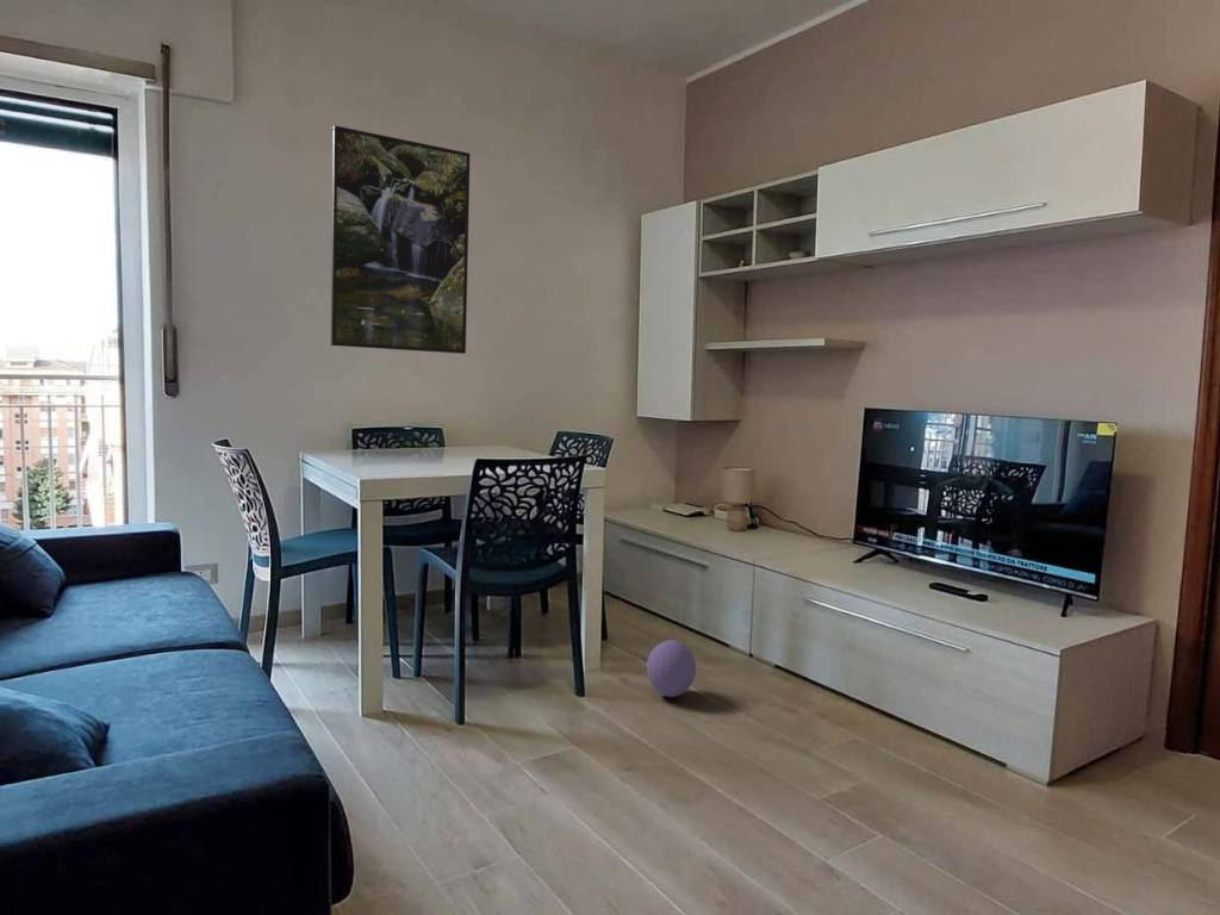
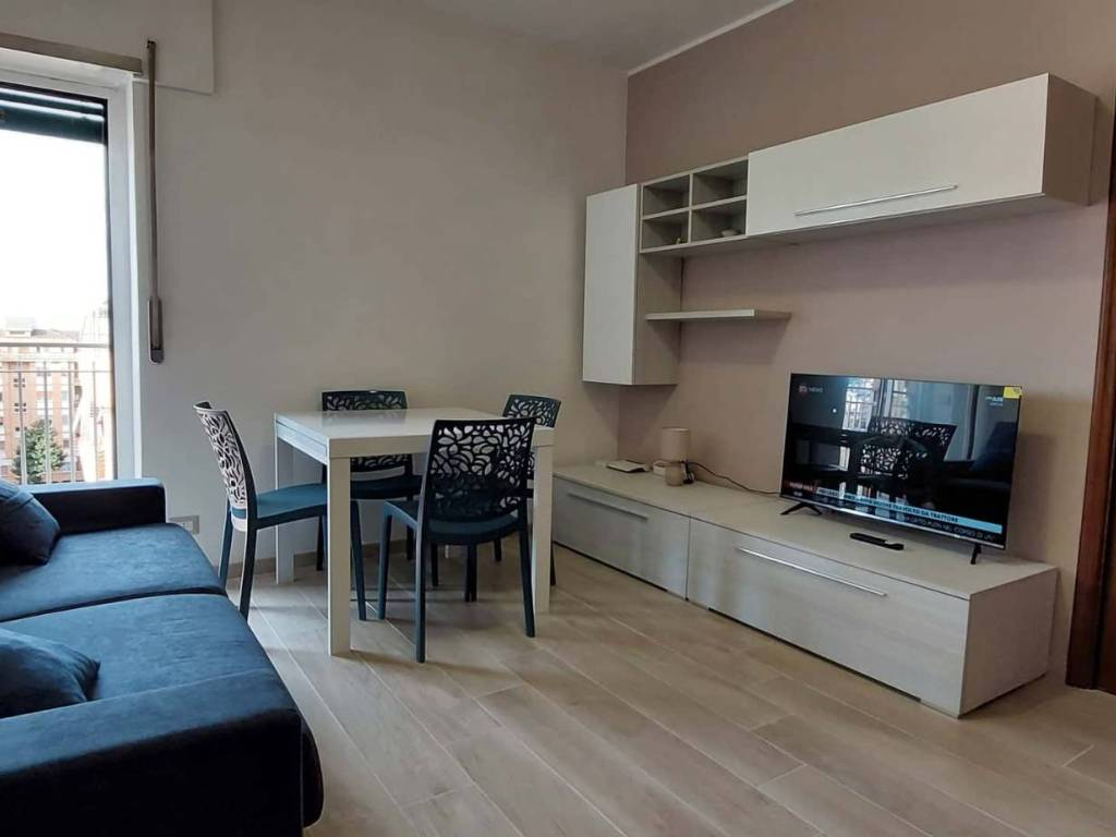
- ball [646,639,697,698]
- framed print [330,124,471,355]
